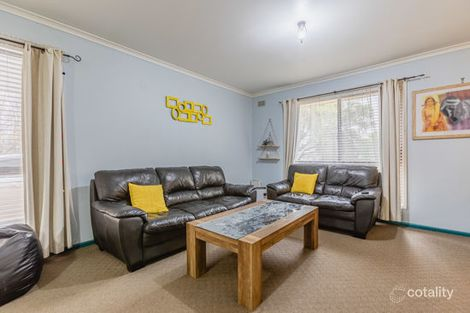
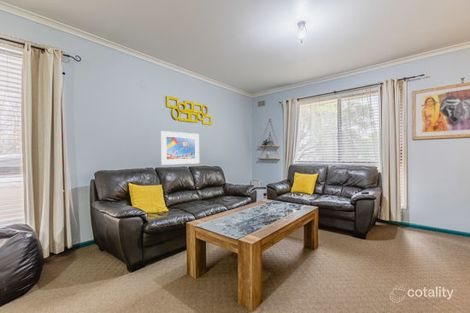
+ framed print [160,130,200,166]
